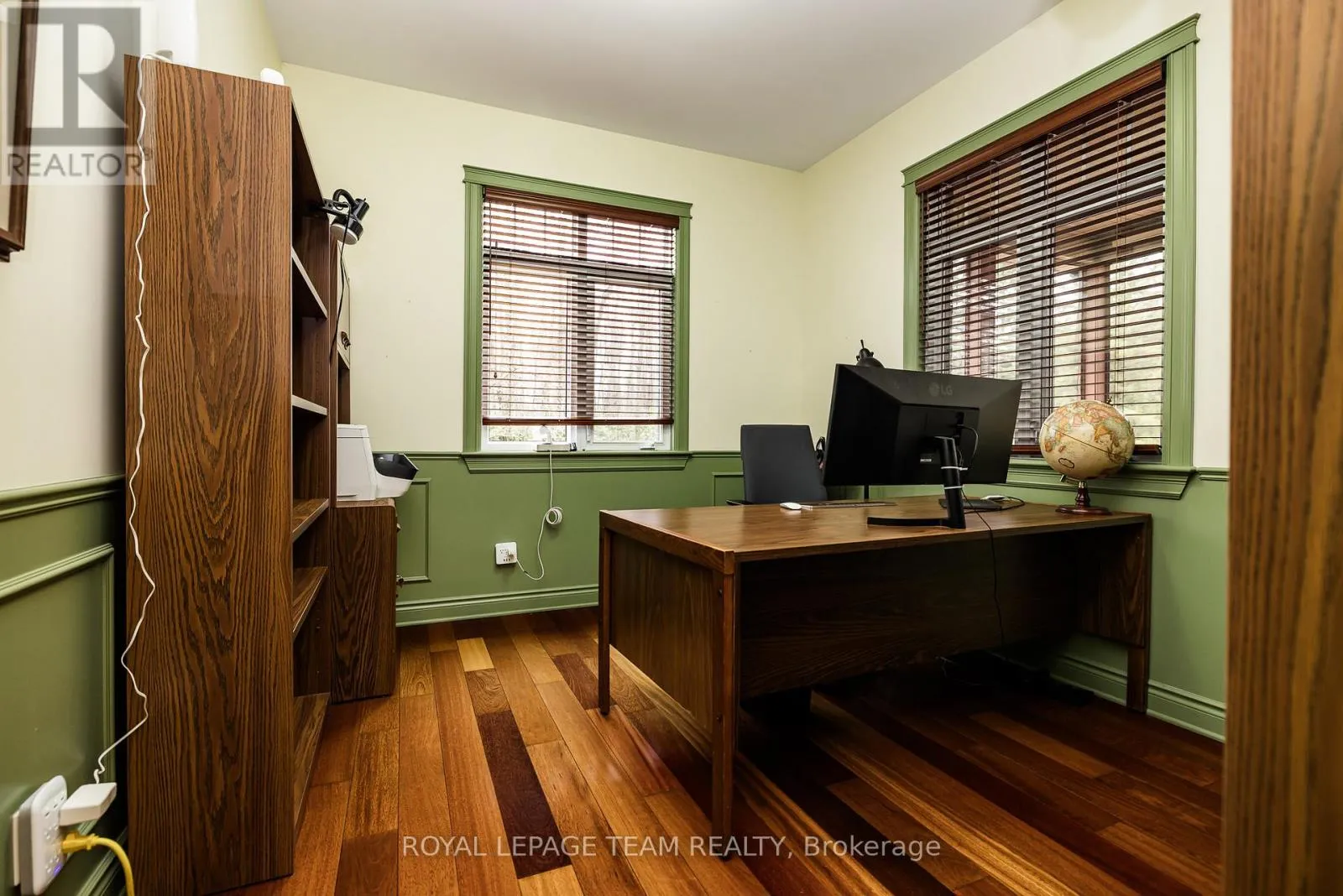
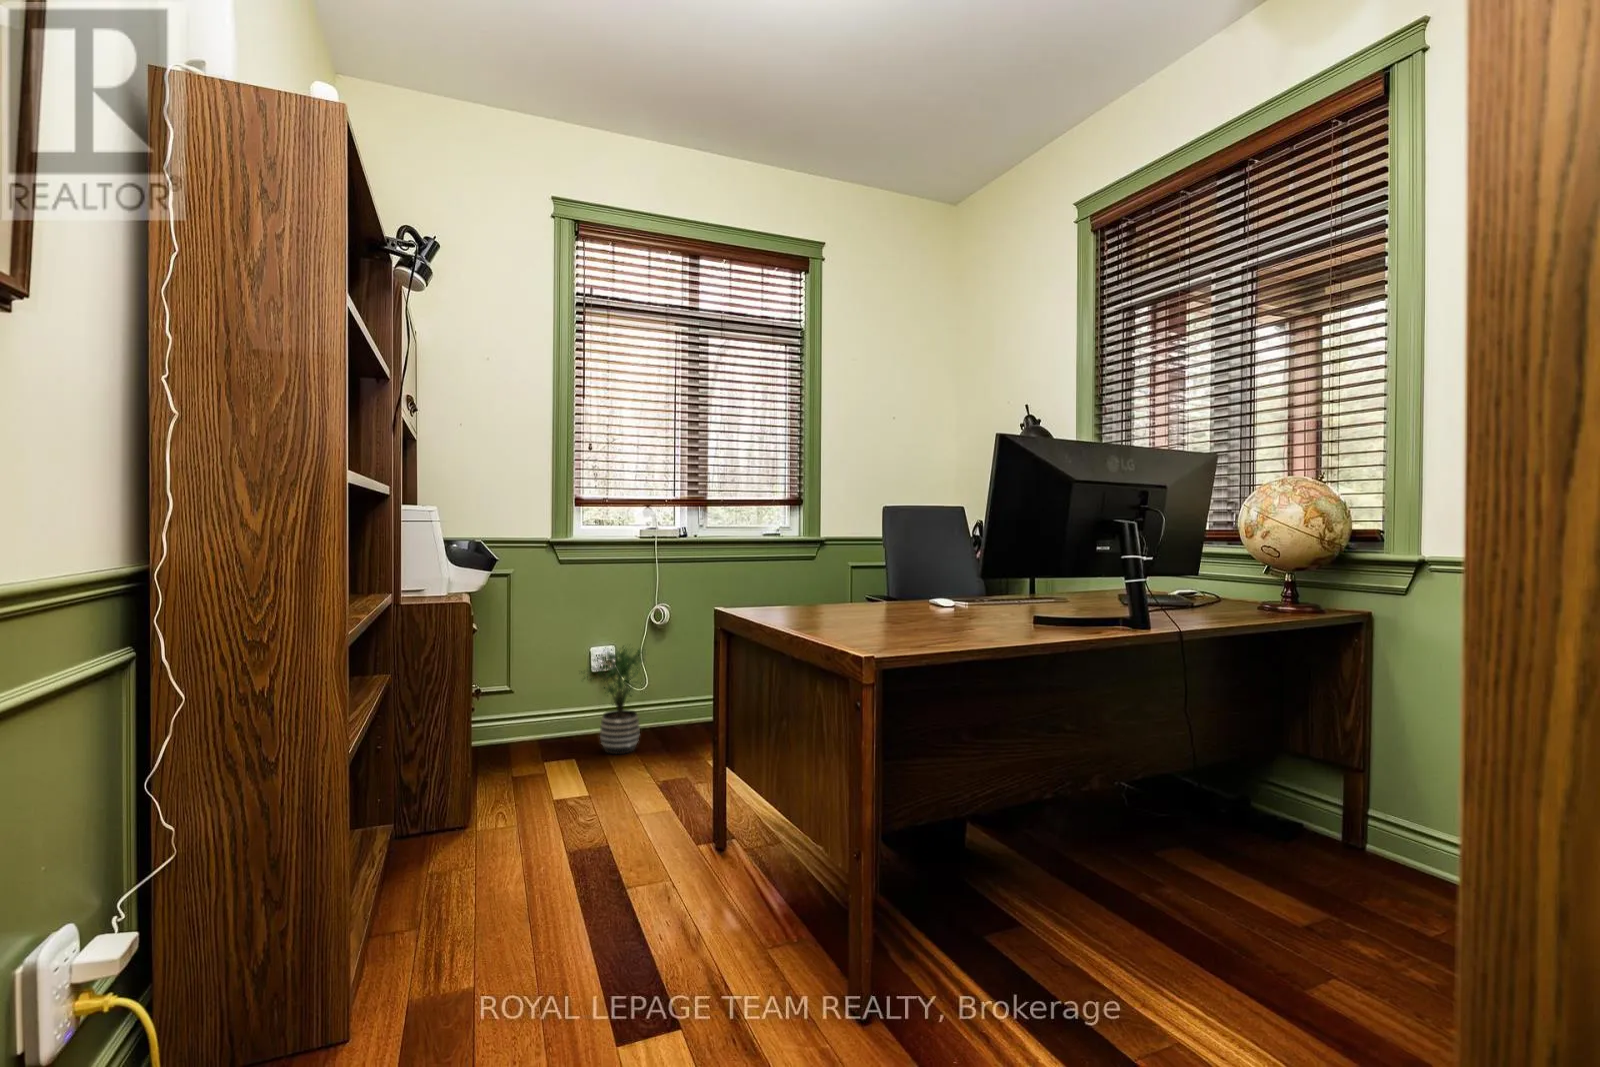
+ potted plant [579,643,653,755]
